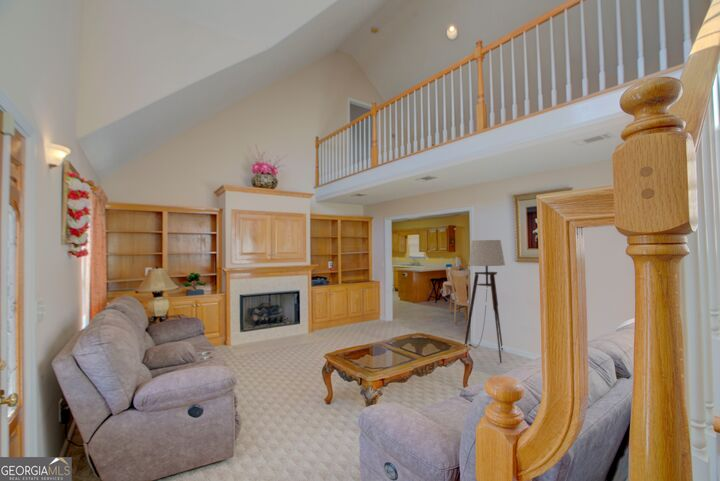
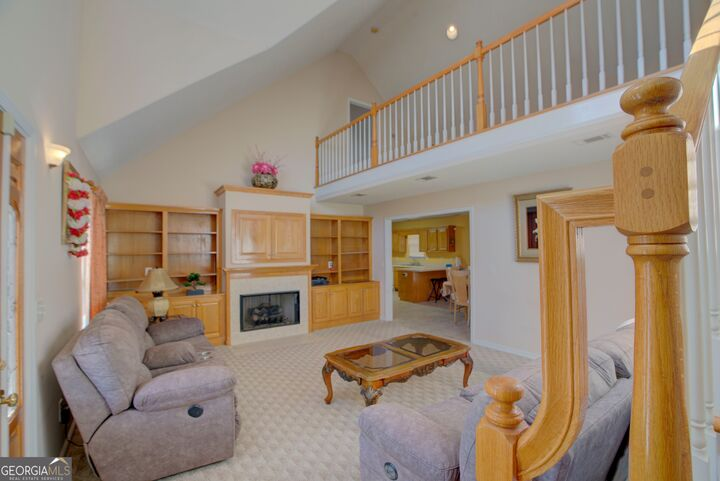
- floor lamp [464,239,506,364]
